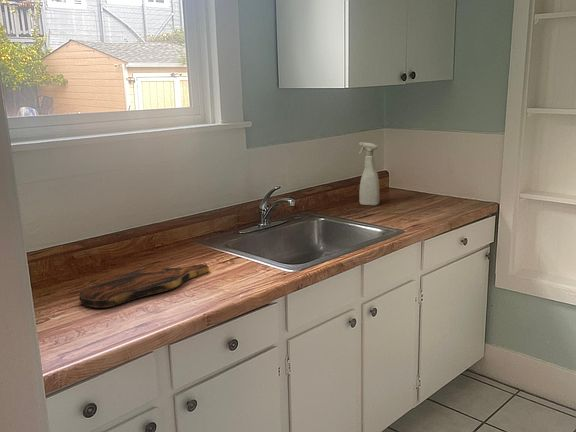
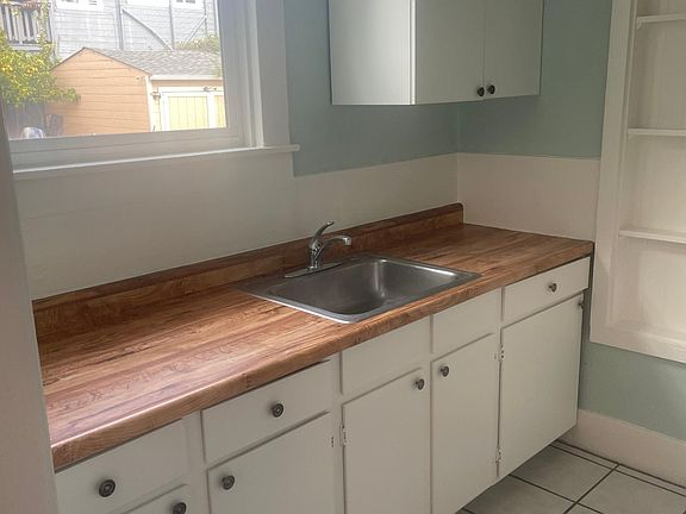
- spray bottle [358,141,380,206]
- cutting board [78,263,210,309]
